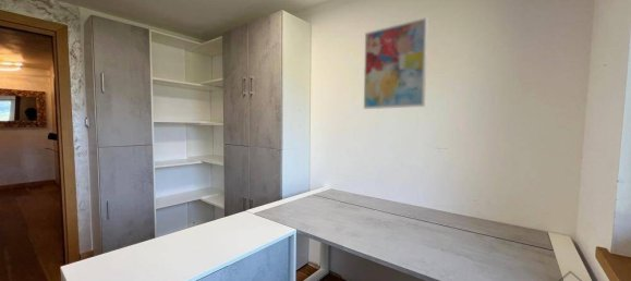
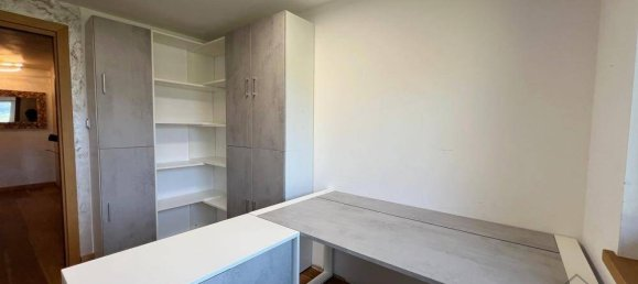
- wall art [363,16,429,110]
